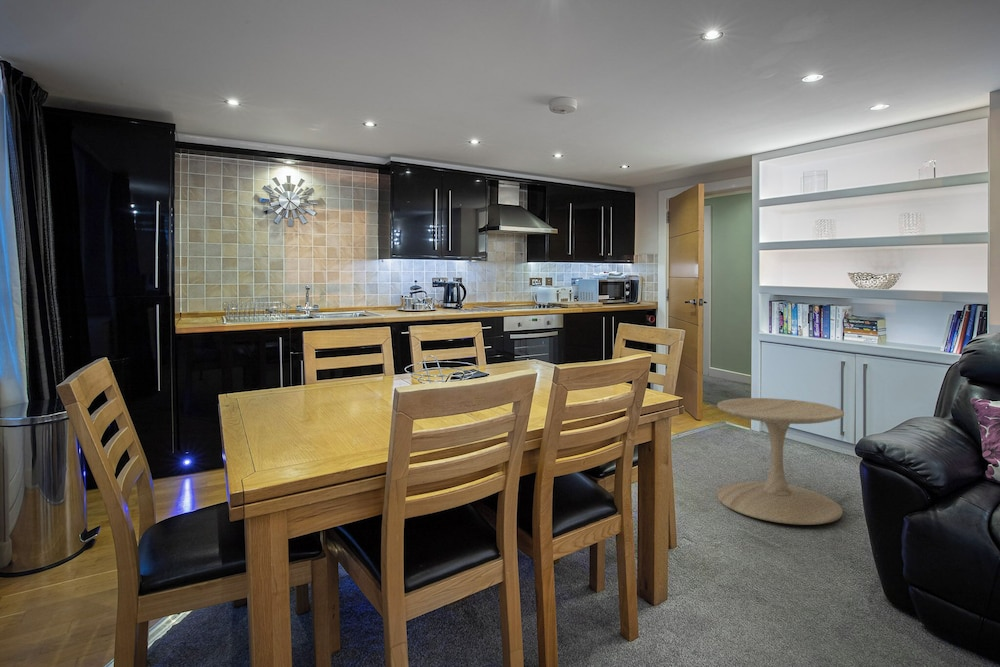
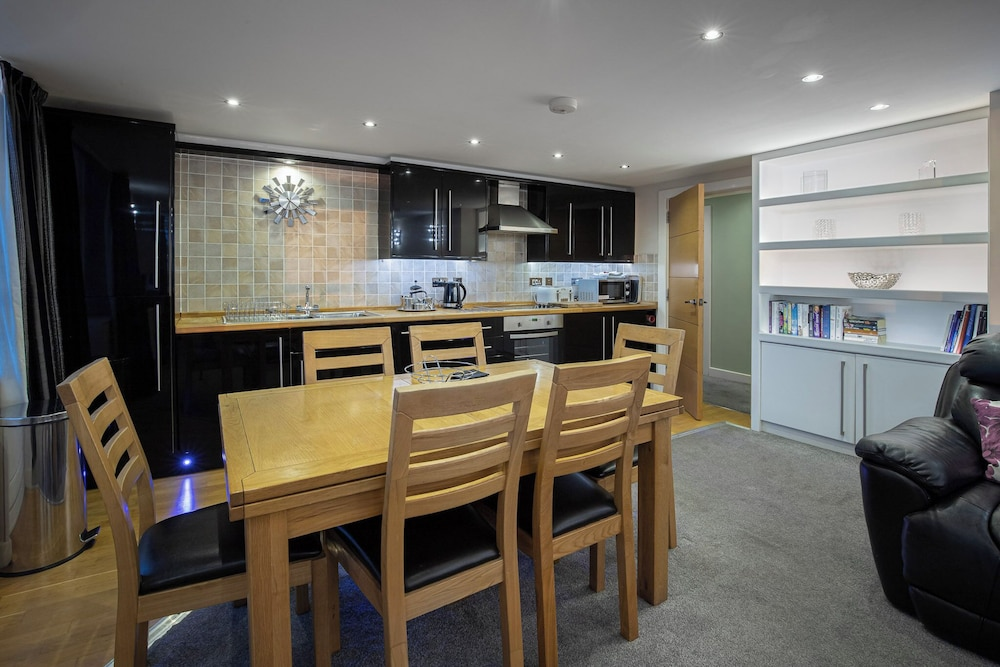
- side table [716,397,845,526]
